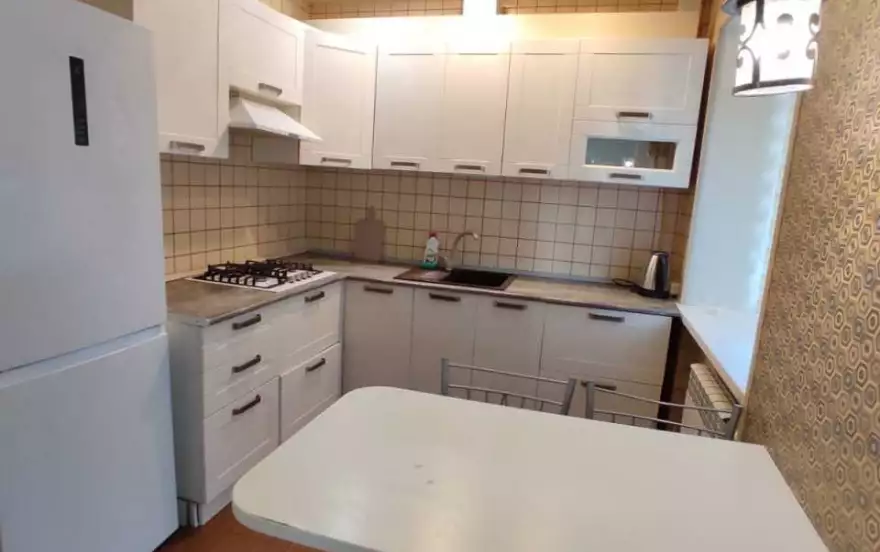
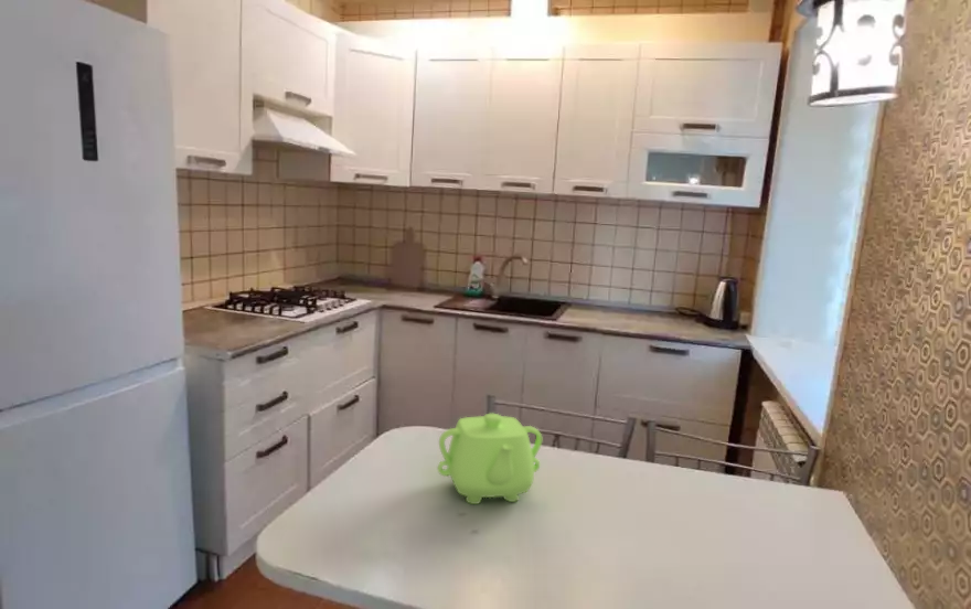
+ teapot [437,413,543,505]
